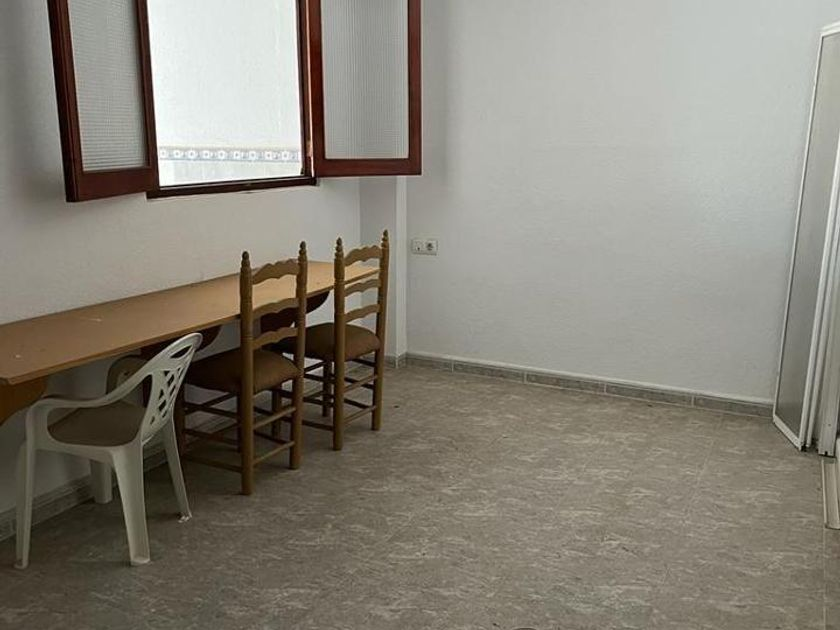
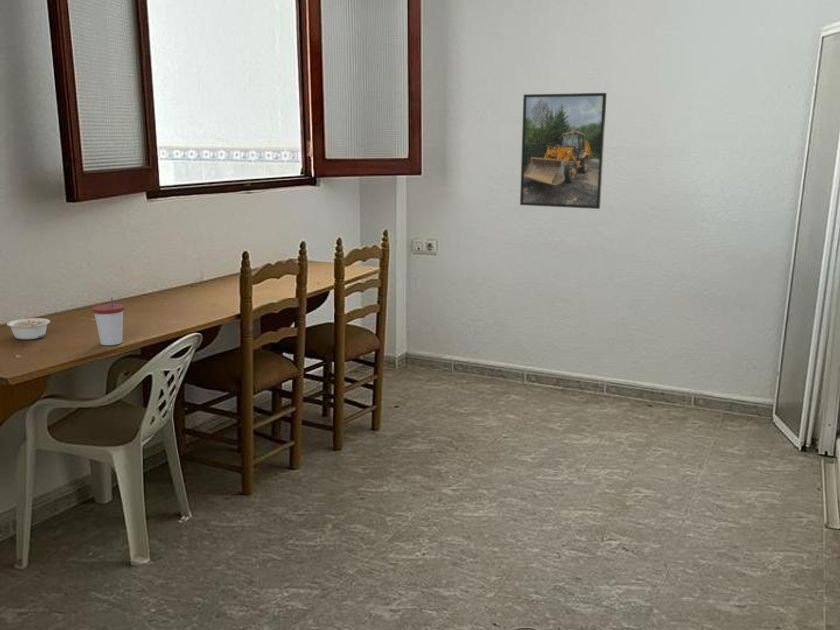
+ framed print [519,92,608,210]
+ cup [91,297,126,346]
+ legume [6,317,51,340]
